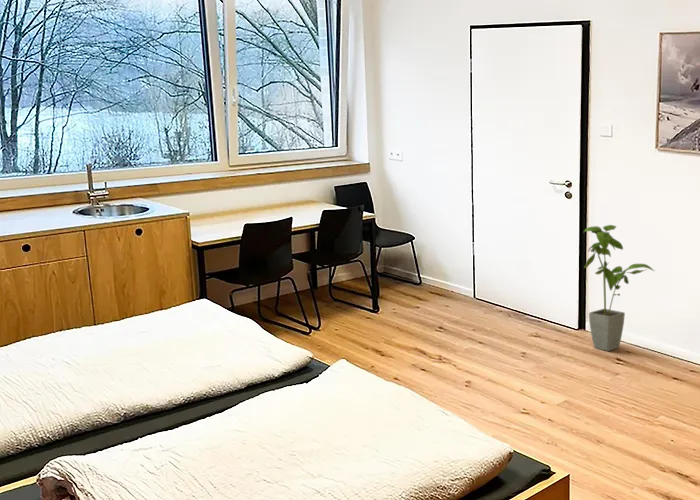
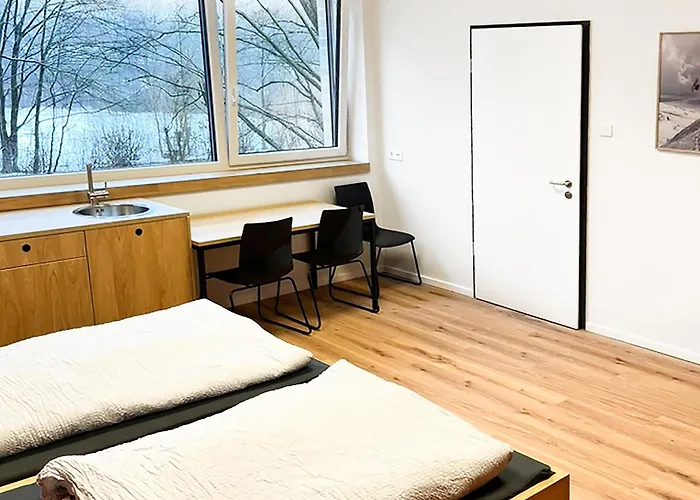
- house plant [582,224,655,352]
